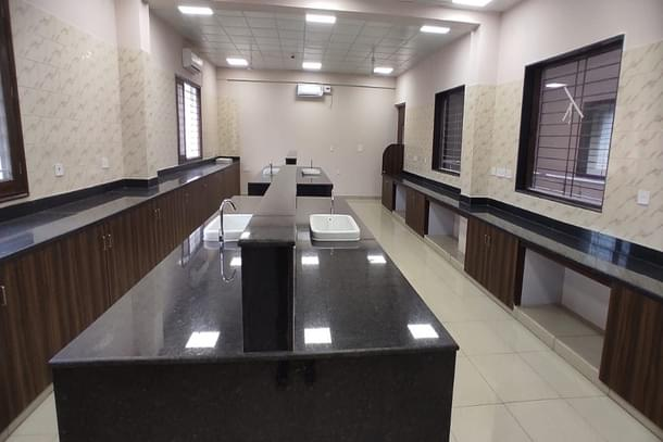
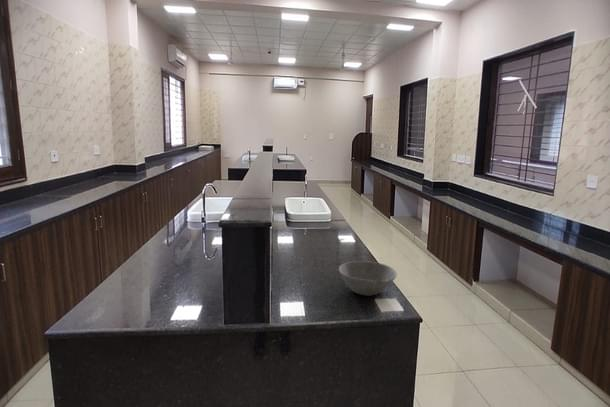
+ bowl [338,260,398,297]
